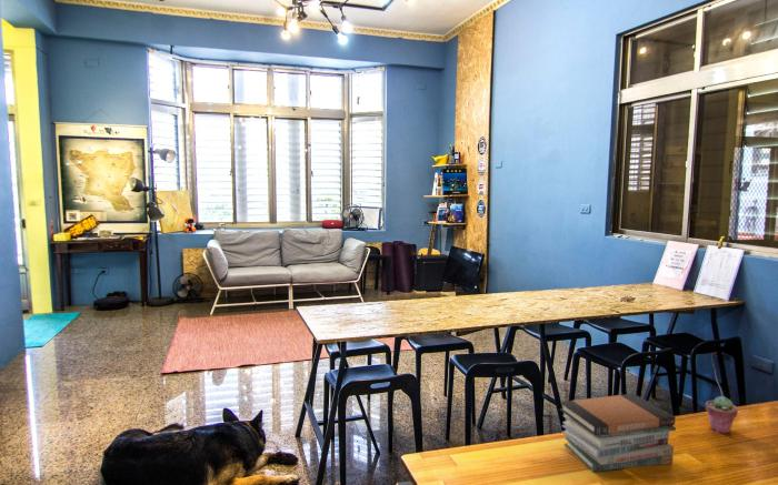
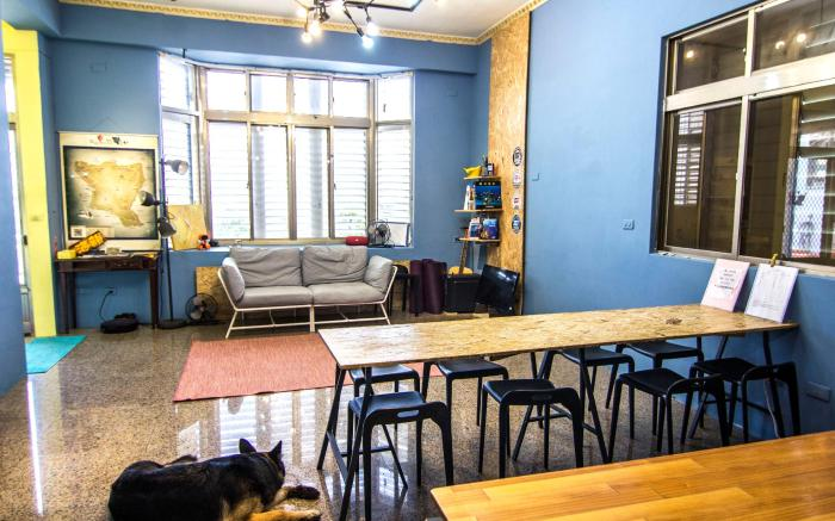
- book stack [559,393,677,473]
- potted succulent [705,395,739,435]
